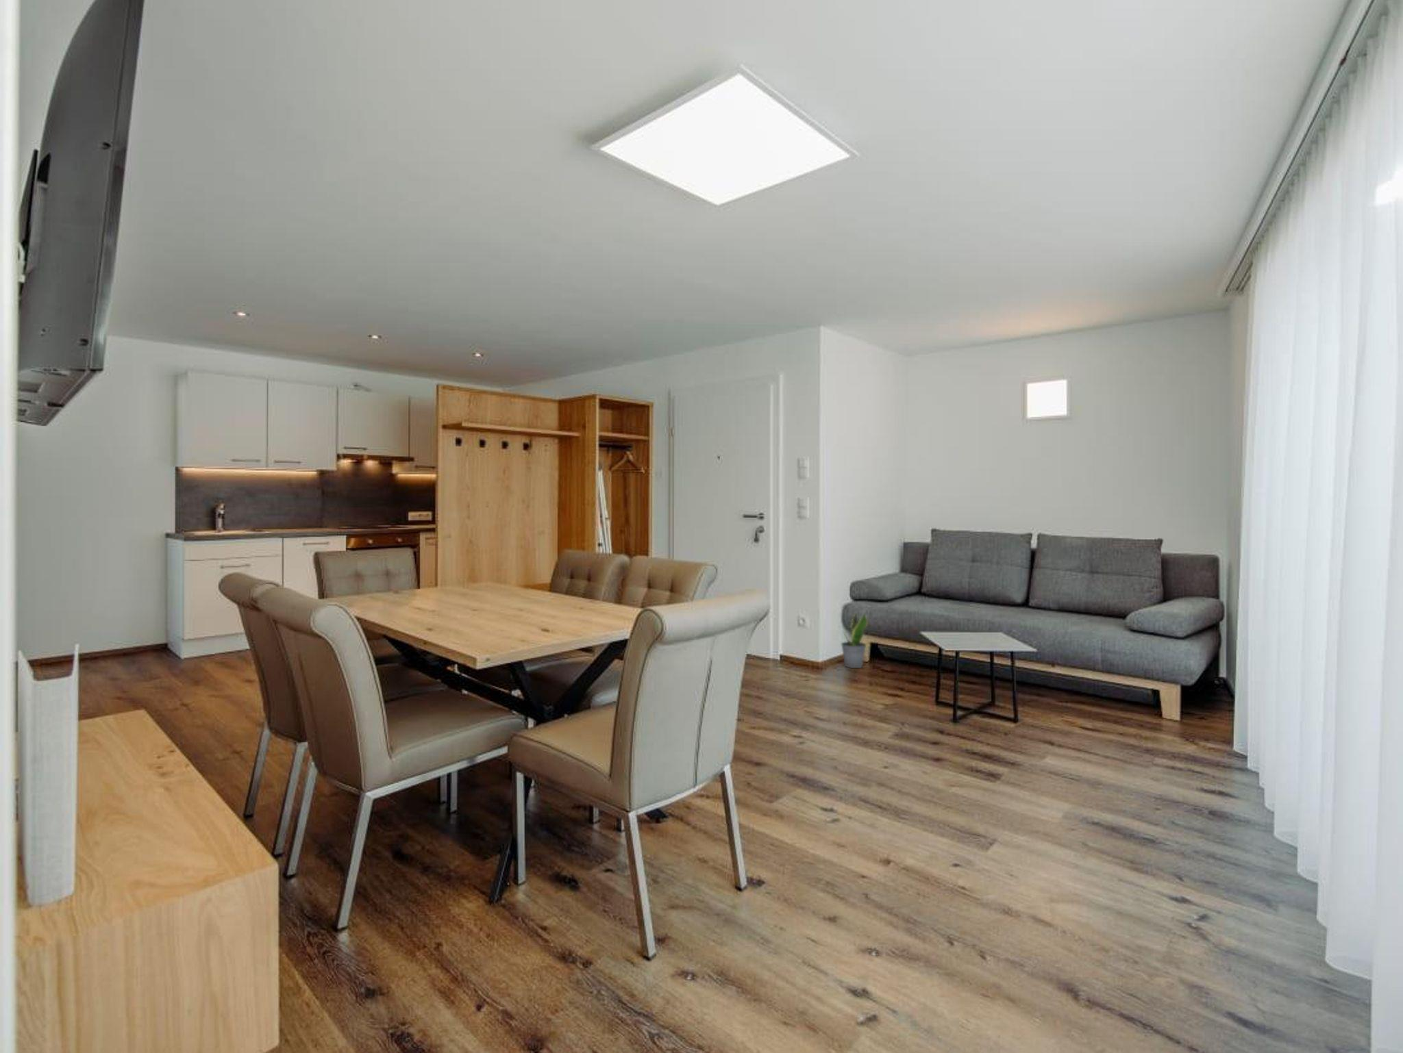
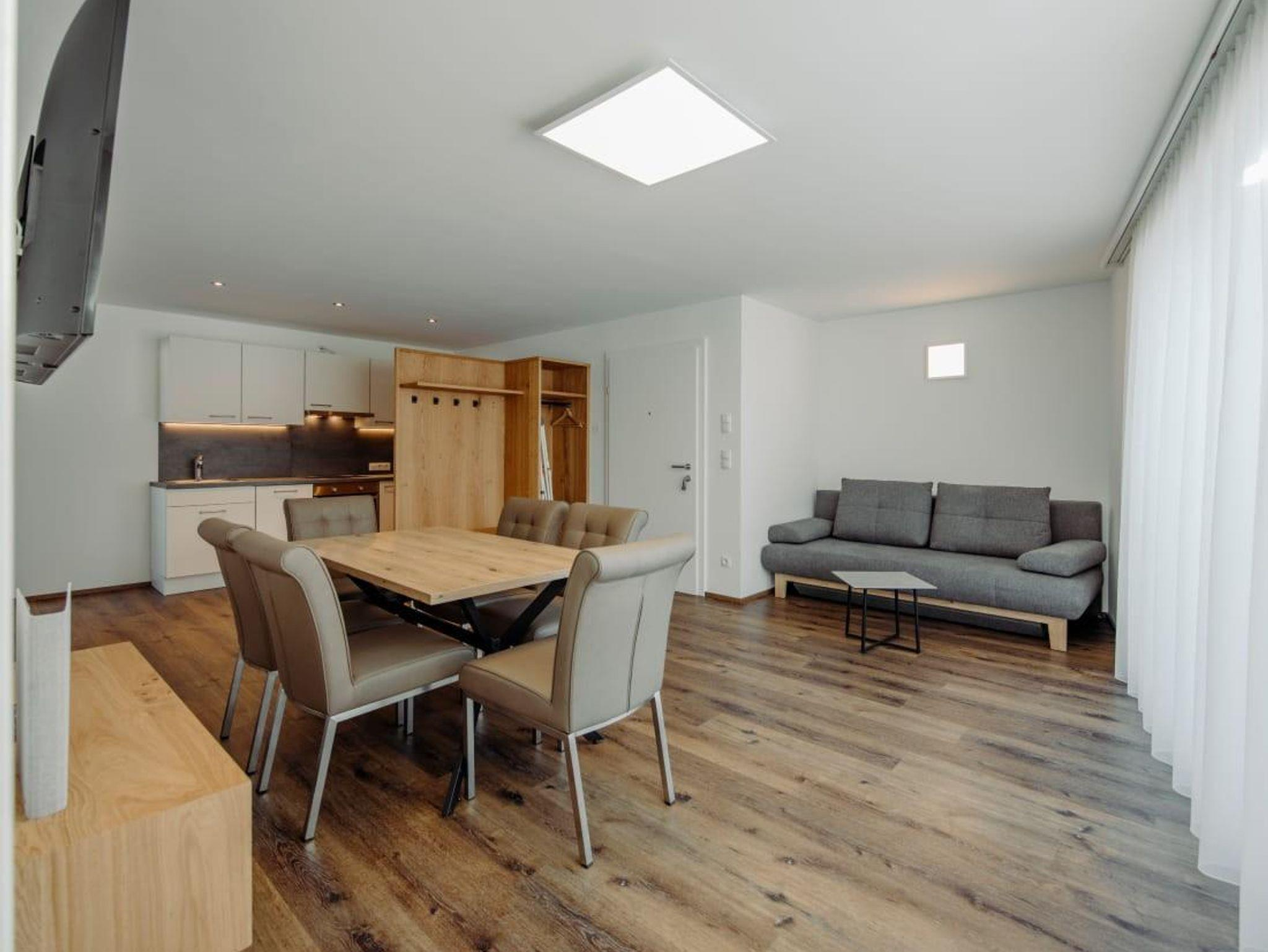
- potted plant [841,612,867,669]
